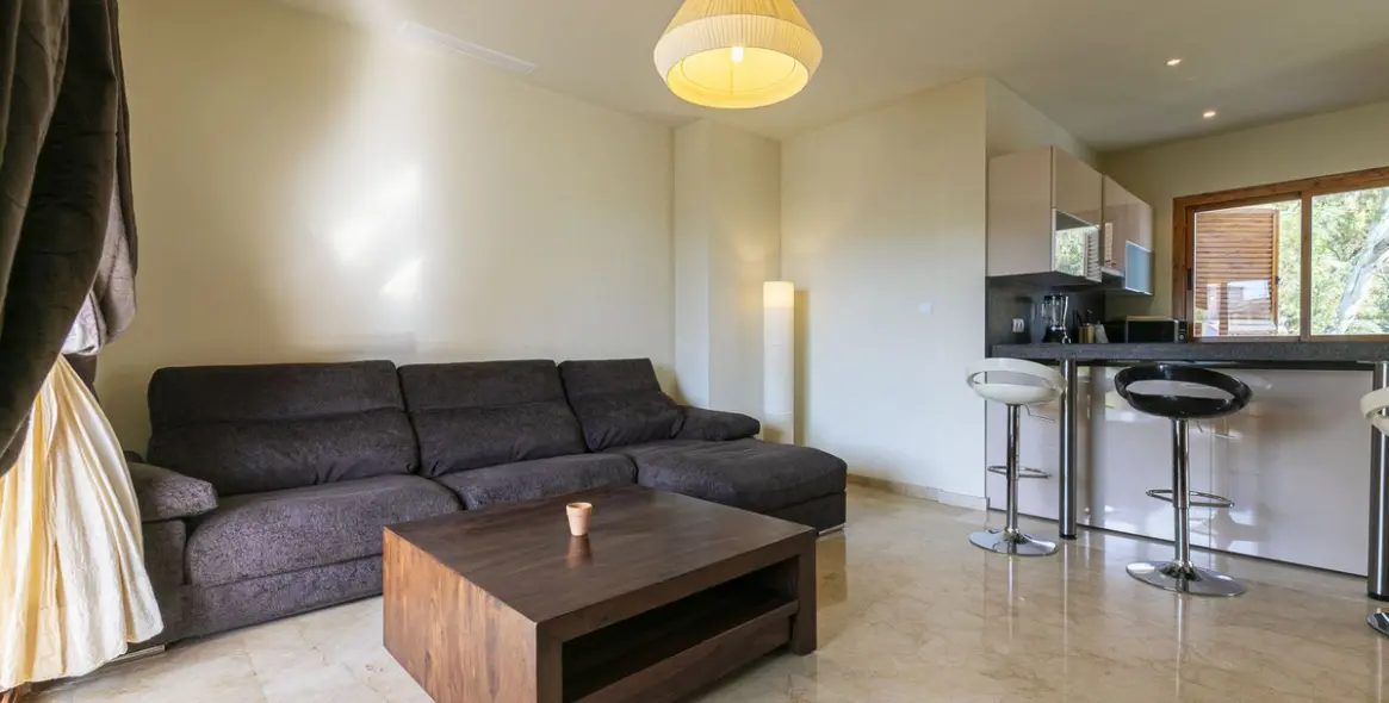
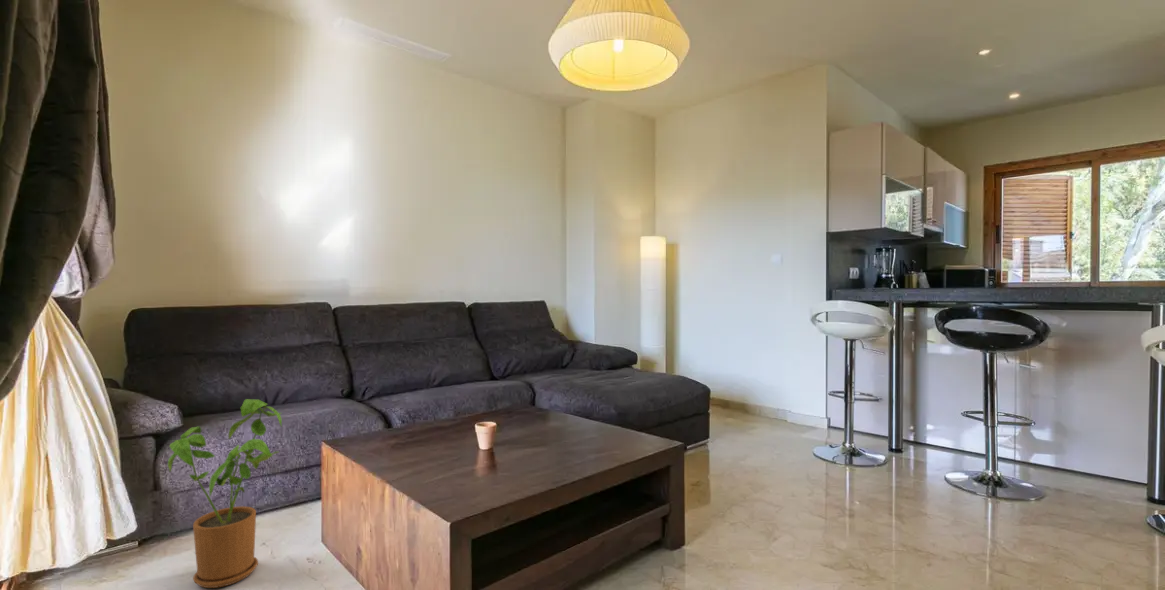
+ house plant [167,398,283,589]
